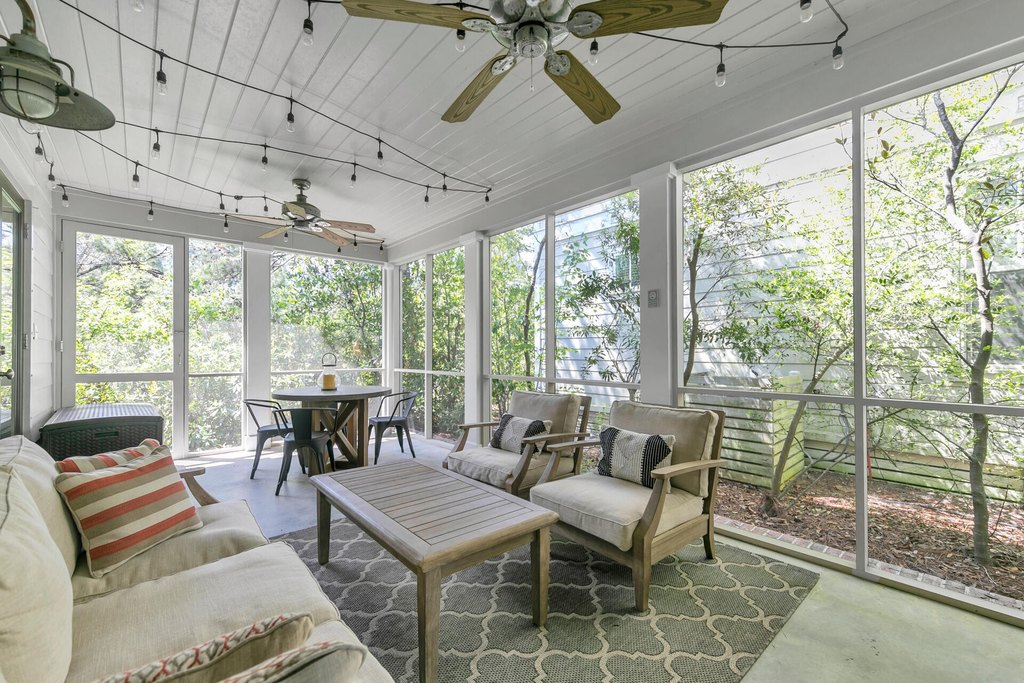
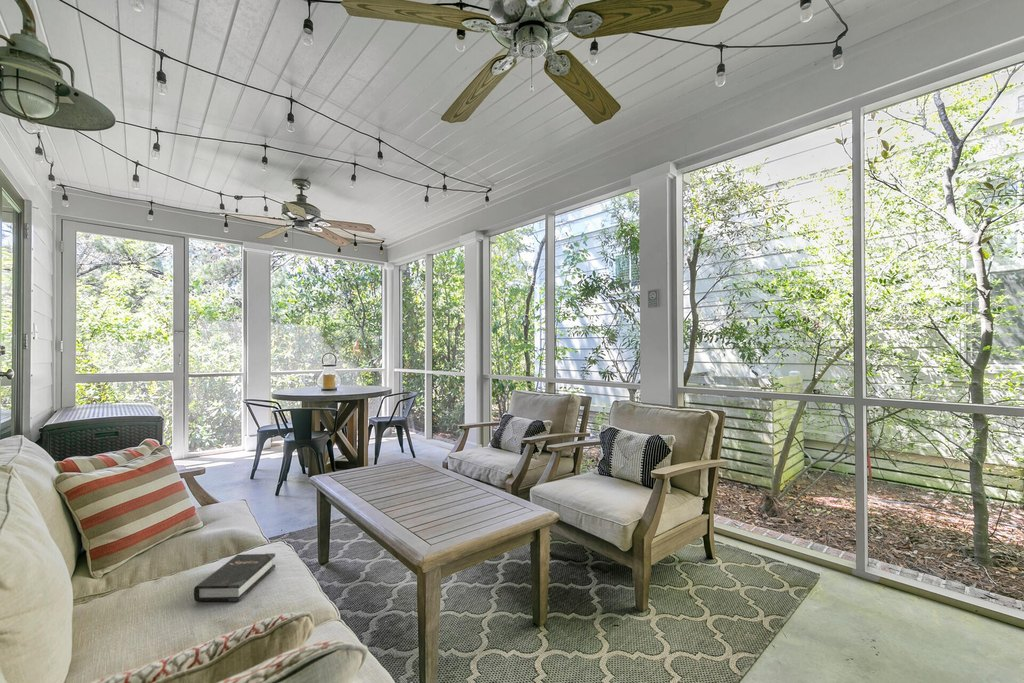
+ hardback book [193,552,277,603]
